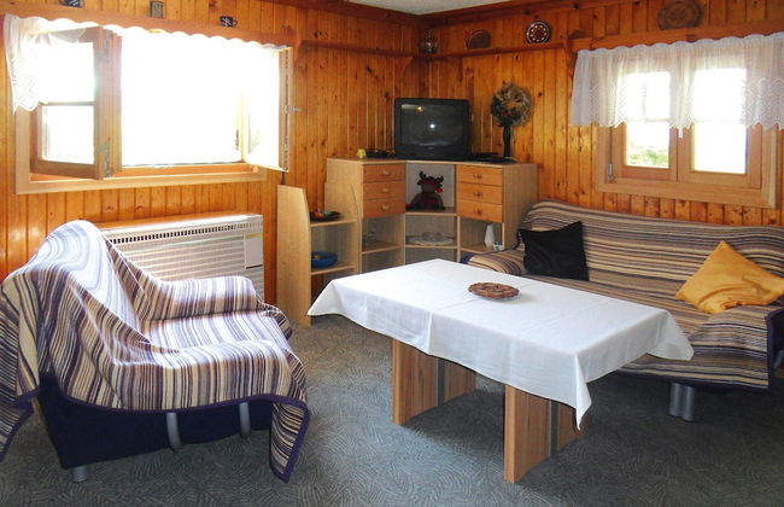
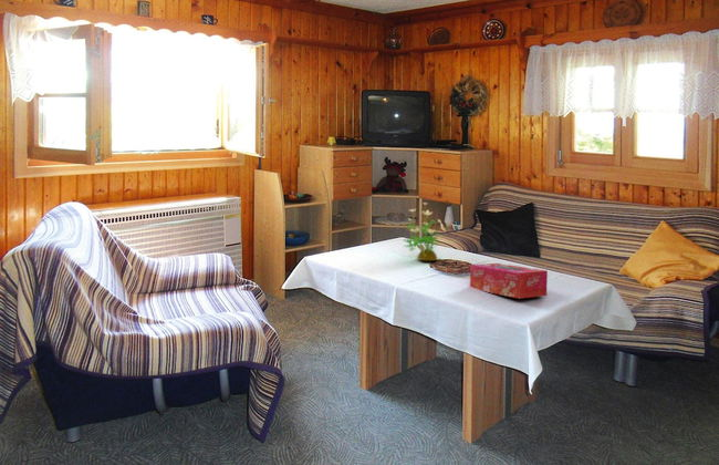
+ potted plant [402,202,447,261]
+ tissue box [469,262,549,300]
